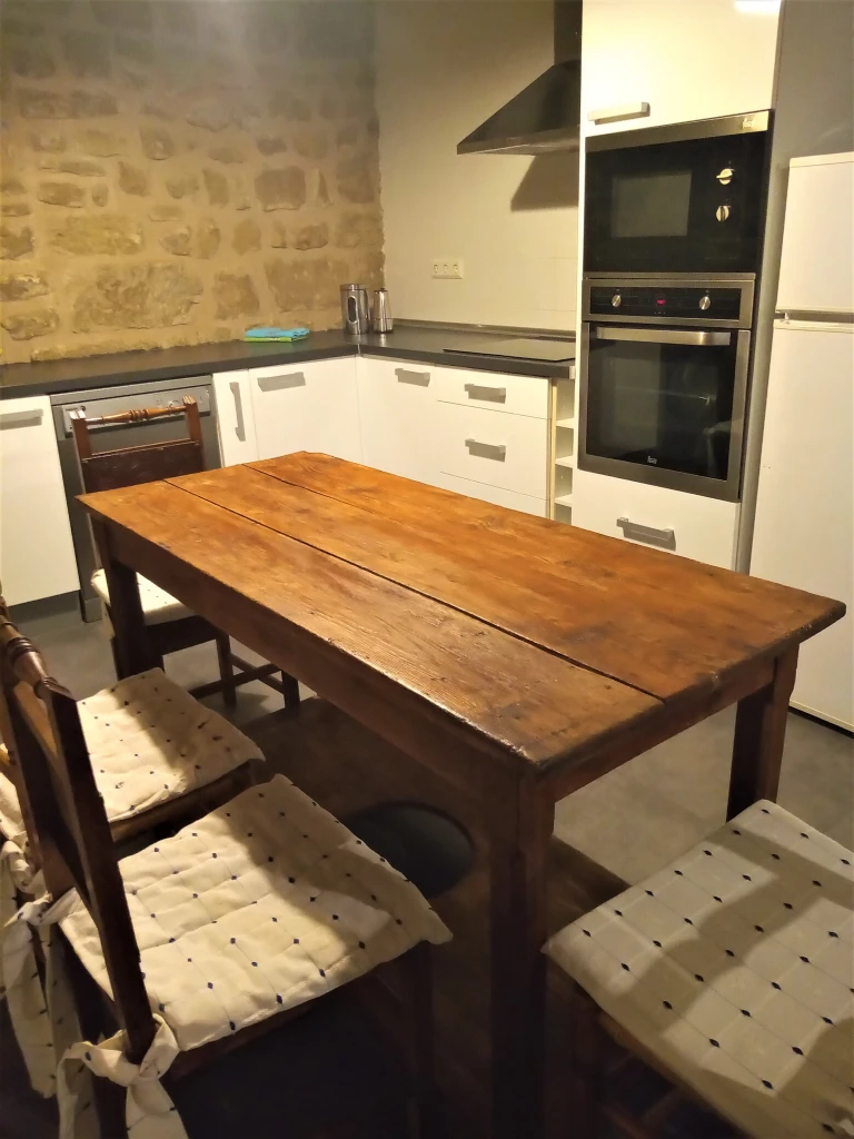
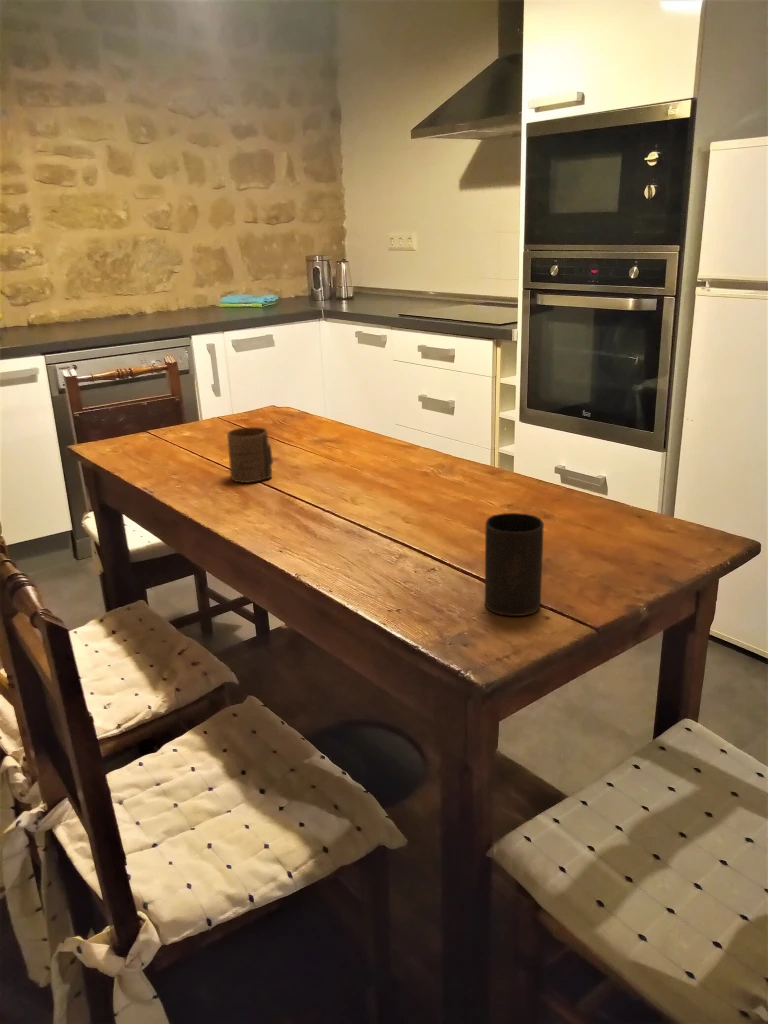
+ cup [484,512,545,617]
+ cup [226,426,274,484]
